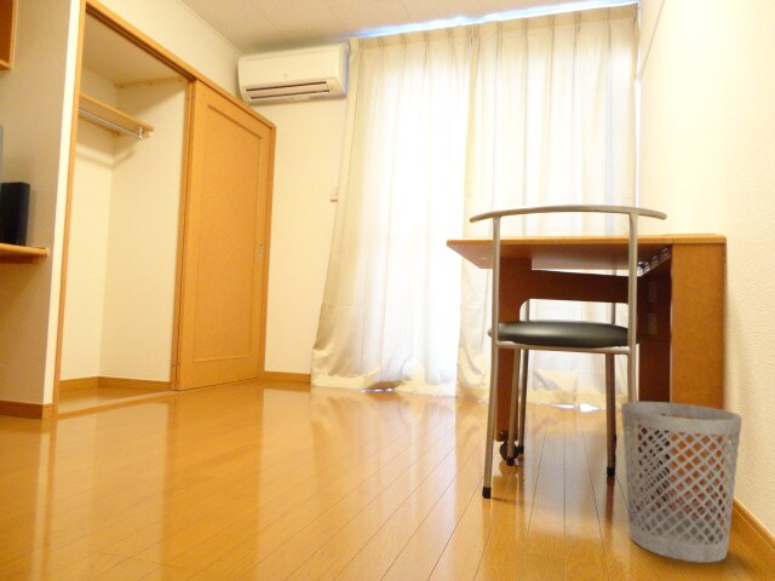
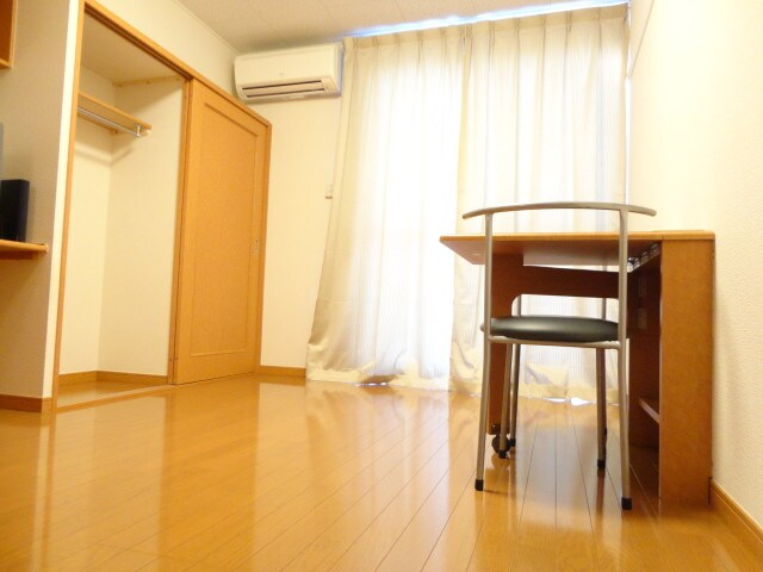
- wastebasket [620,401,744,564]
